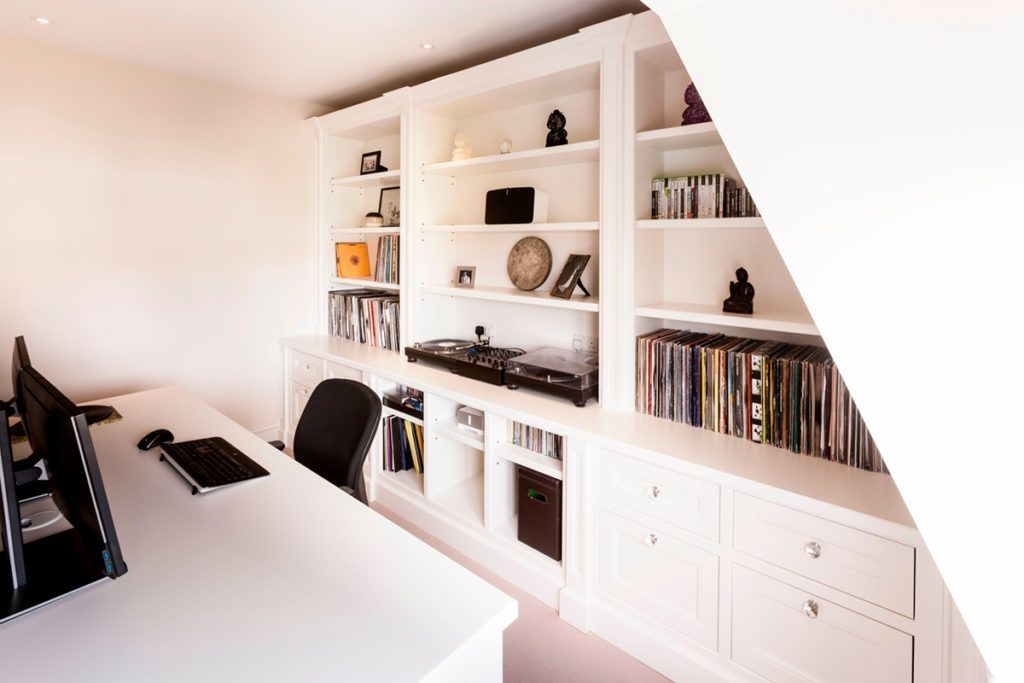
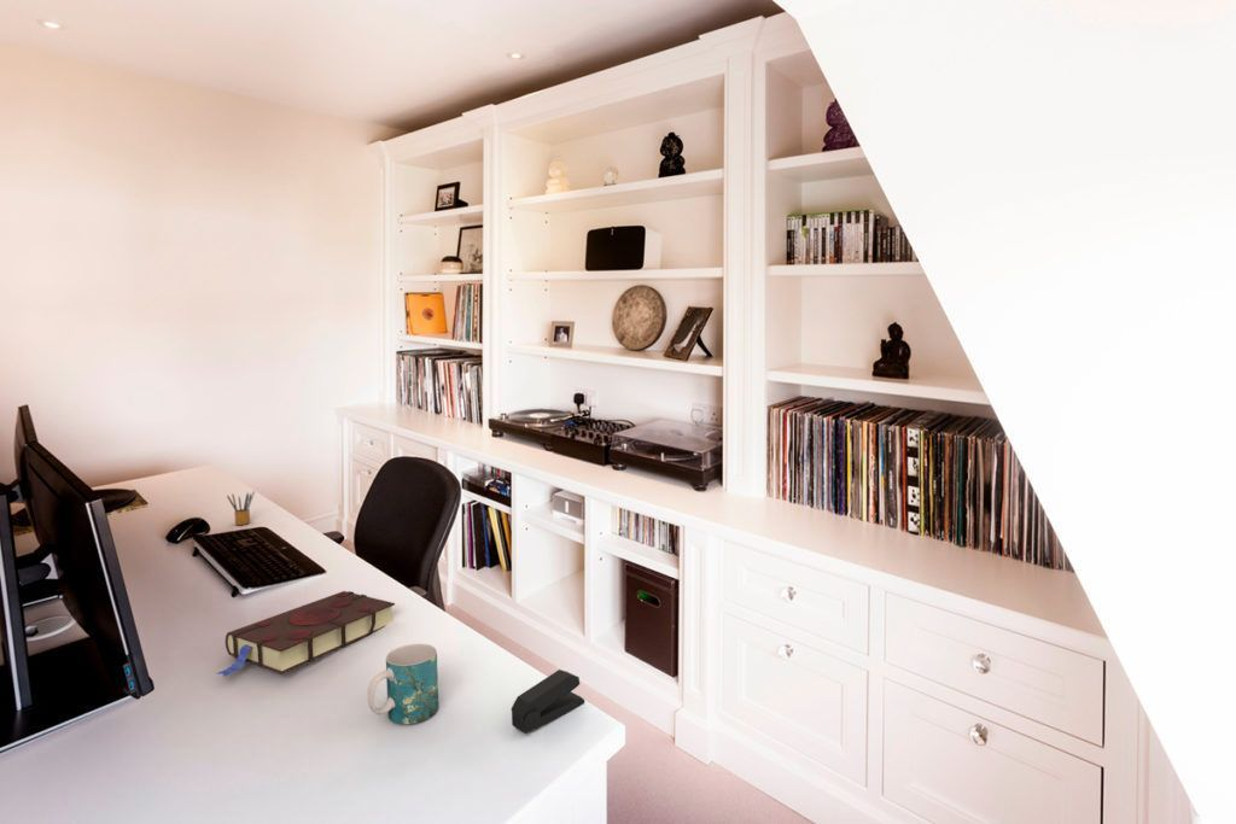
+ stapler [509,668,585,735]
+ mug [366,643,439,725]
+ pencil box [226,490,256,526]
+ book [215,590,396,678]
